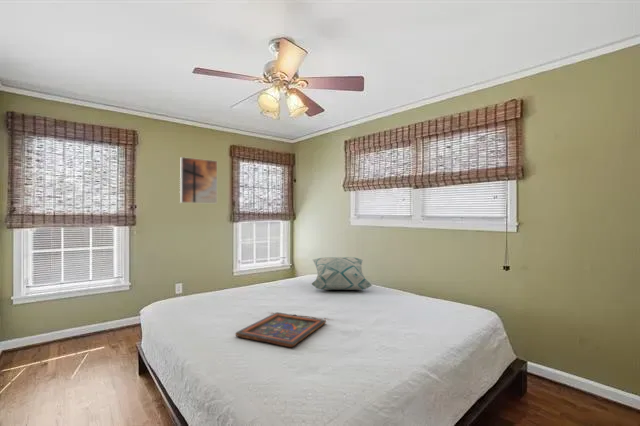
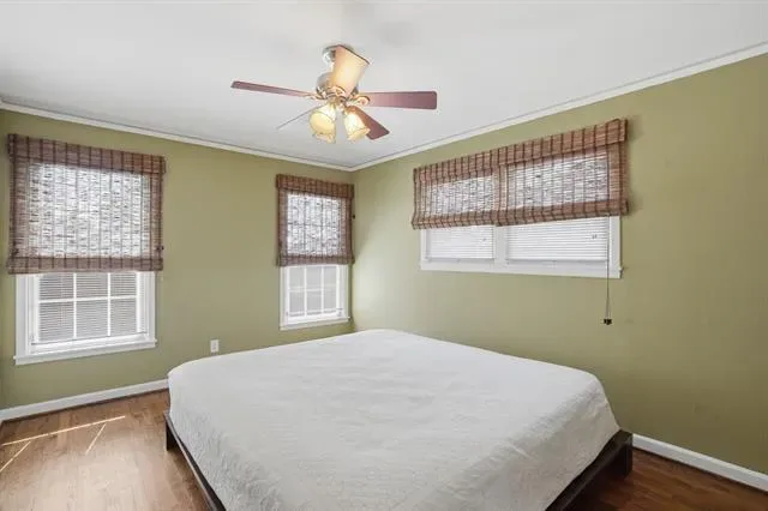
- decorative pillow [310,256,373,291]
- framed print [179,156,218,204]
- painted panel [234,311,327,349]
